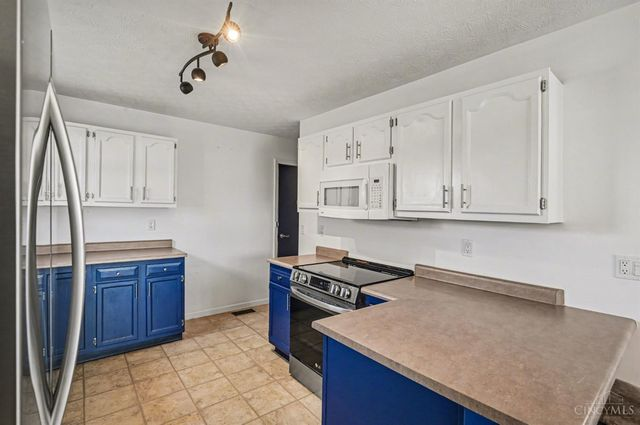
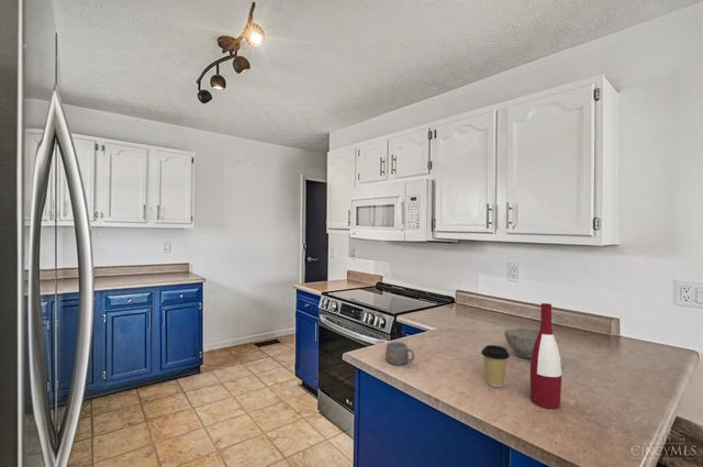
+ mug [384,341,415,366]
+ bowl [503,327,539,359]
+ coffee cup [480,344,511,388]
+ alcohol [529,302,562,410]
